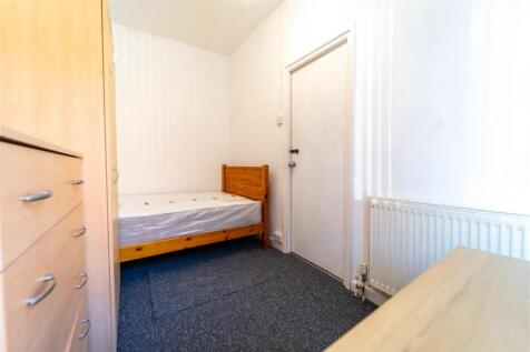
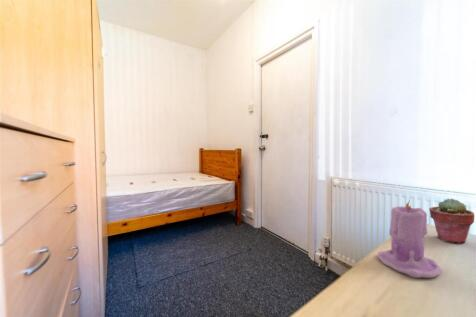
+ potted succulent [428,197,475,244]
+ candle [376,198,442,279]
